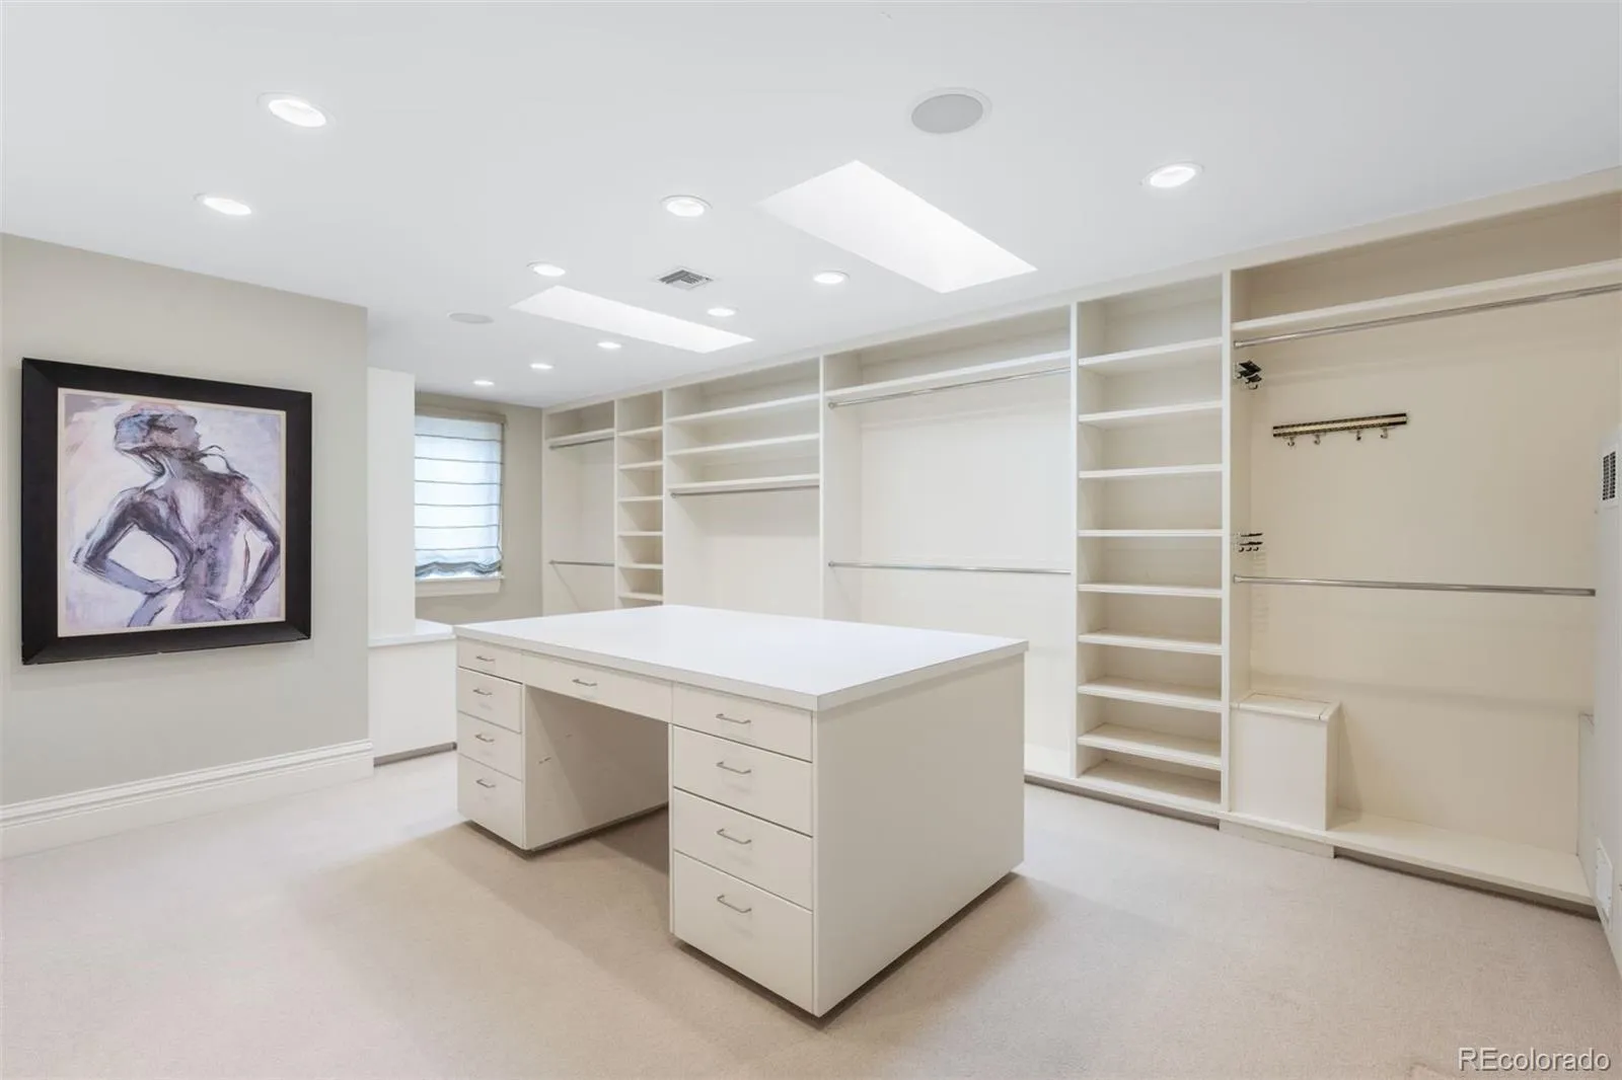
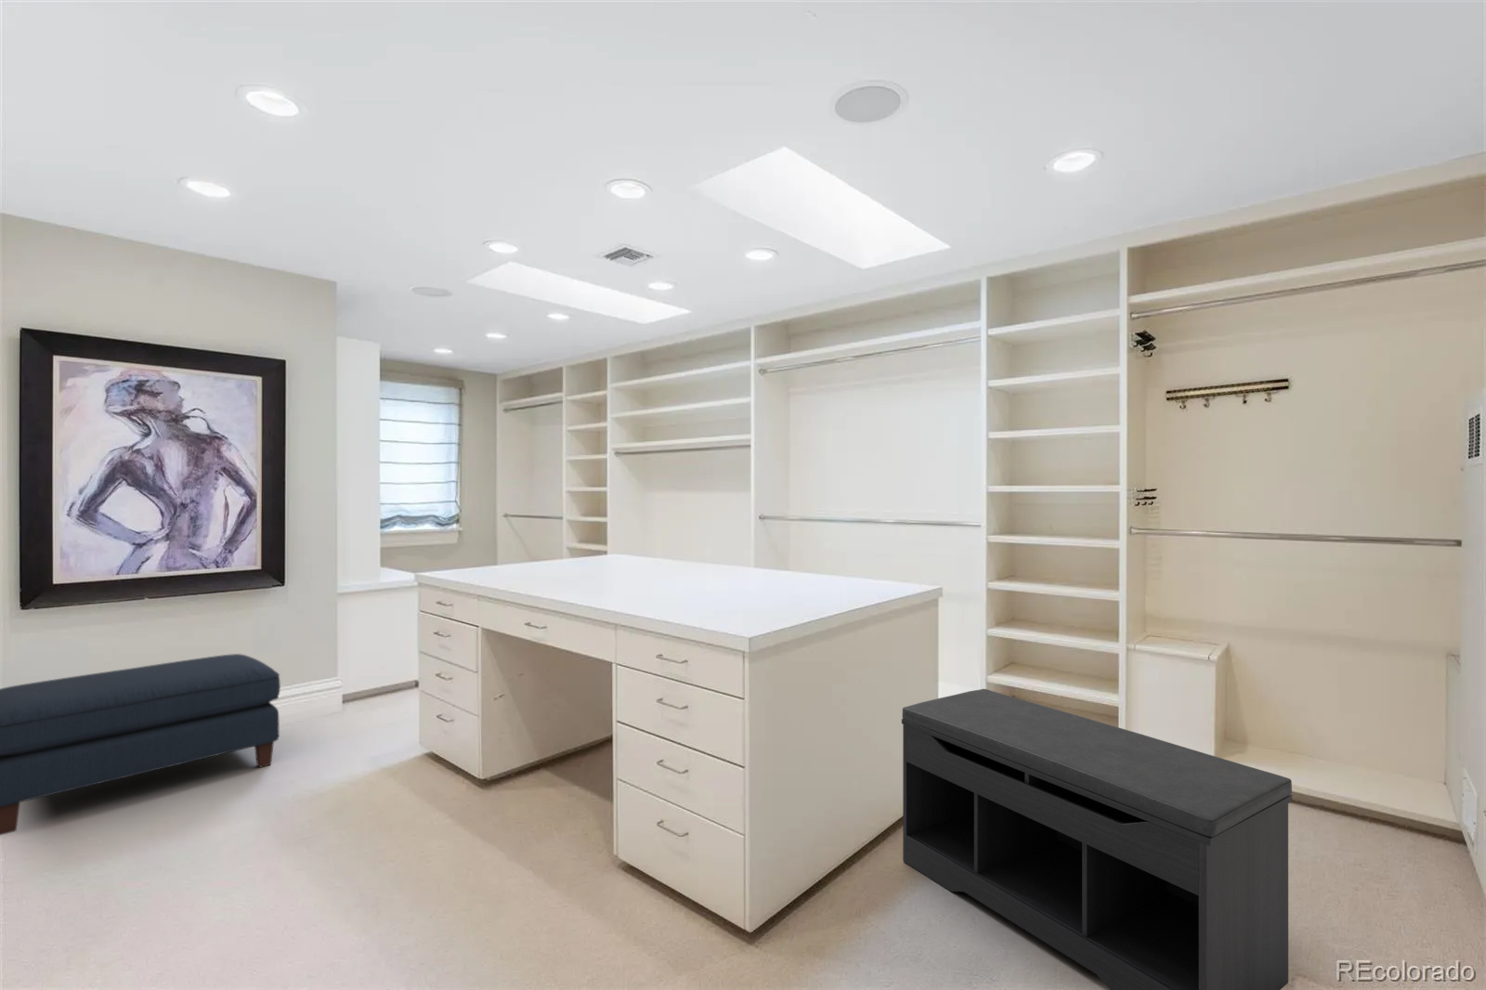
+ bench [900,688,1293,990]
+ ottoman [0,653,282,835]
